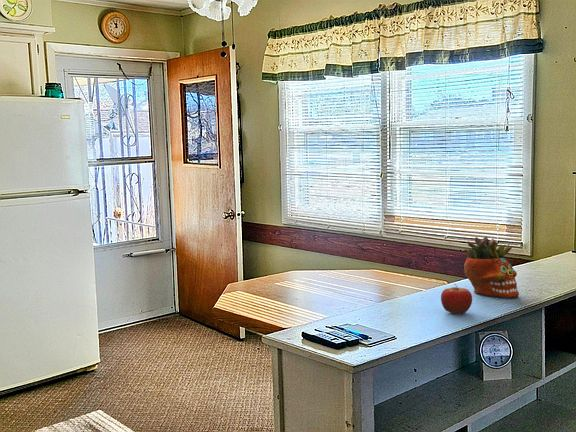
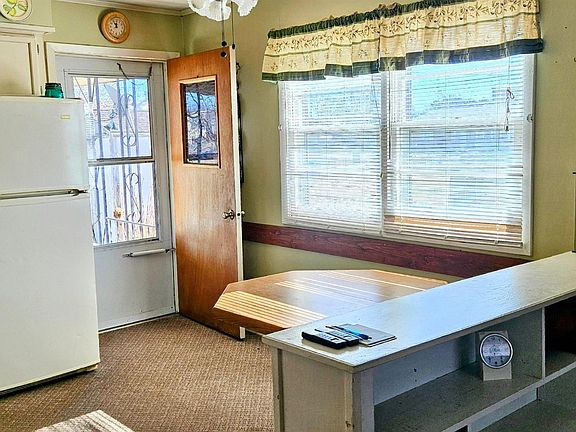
- fruit [440,283,473,315]
- succulent planter [463,235,520,299]
